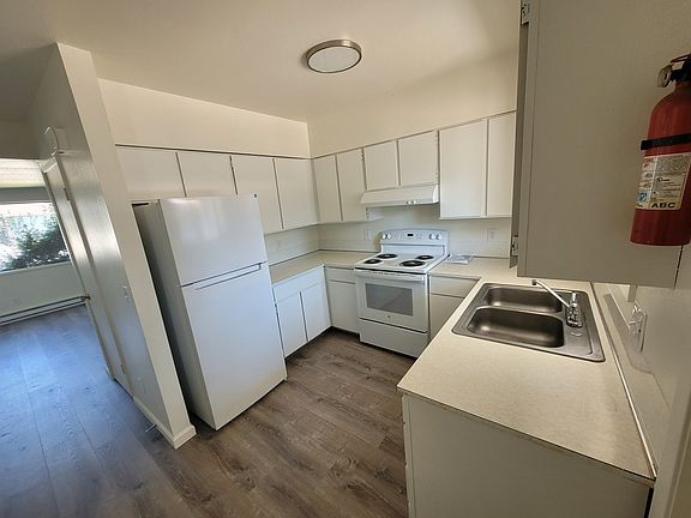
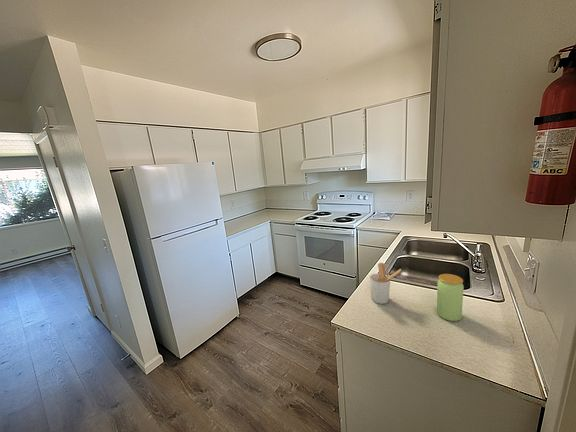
+ jar [435,273,465,322]
+ utensil holder [369,262,402,305]
